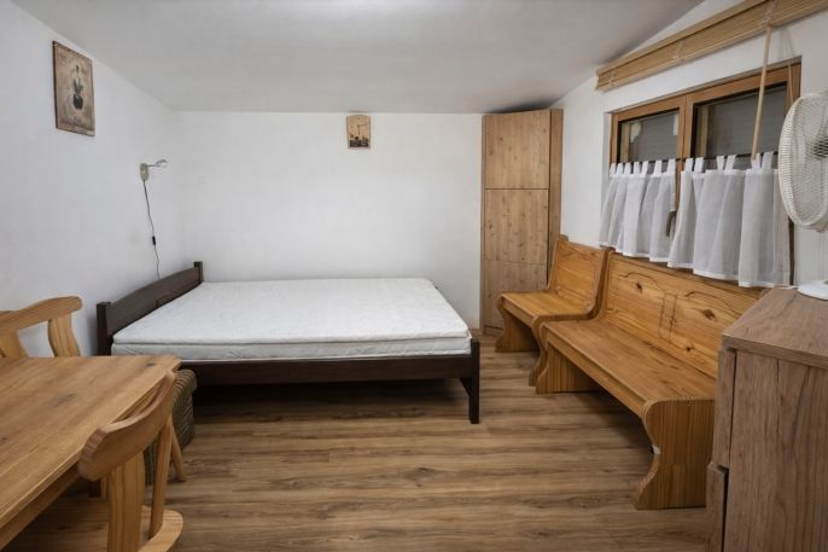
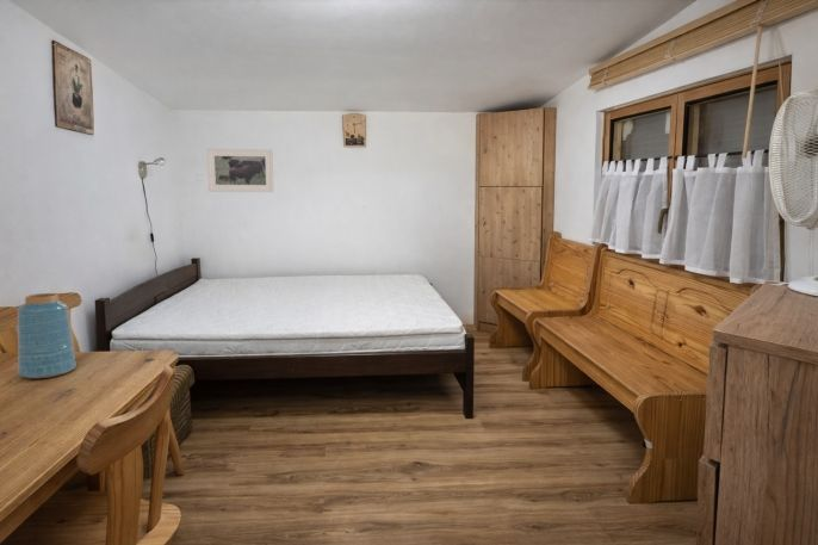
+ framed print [205,148,274,193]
+ vase [17,292,78,380]
